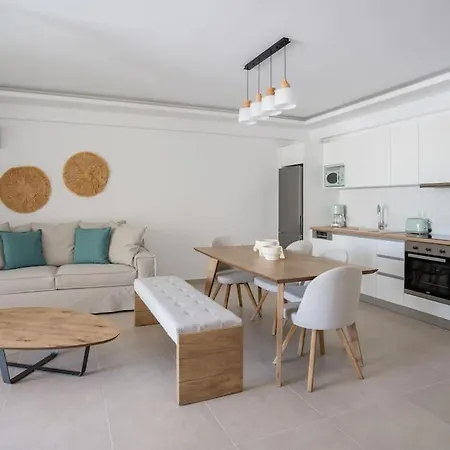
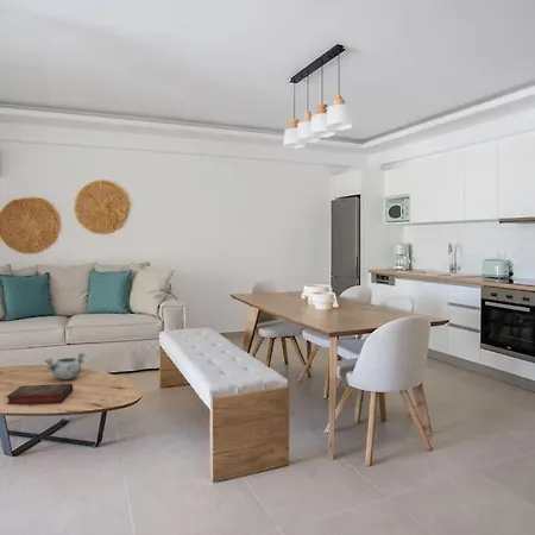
+ book [5,383,74,405]
+ decorative bowl [44,352,87,380]
